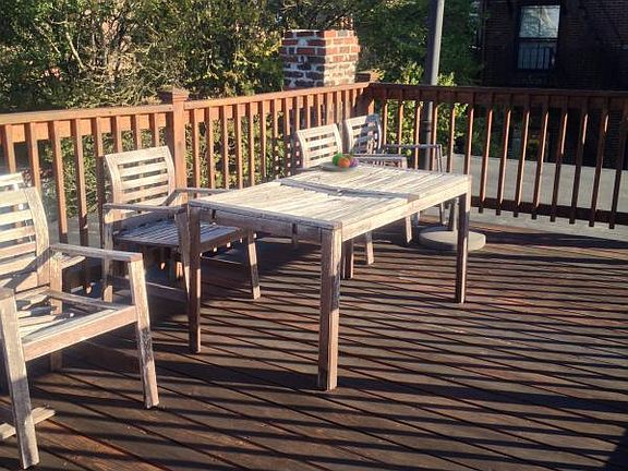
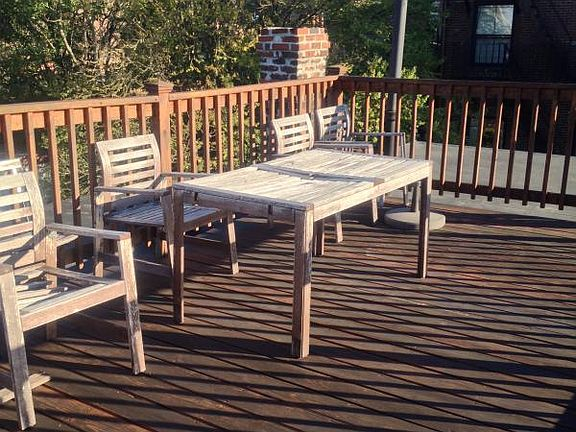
- fruit bowl [318,152,360,172]
